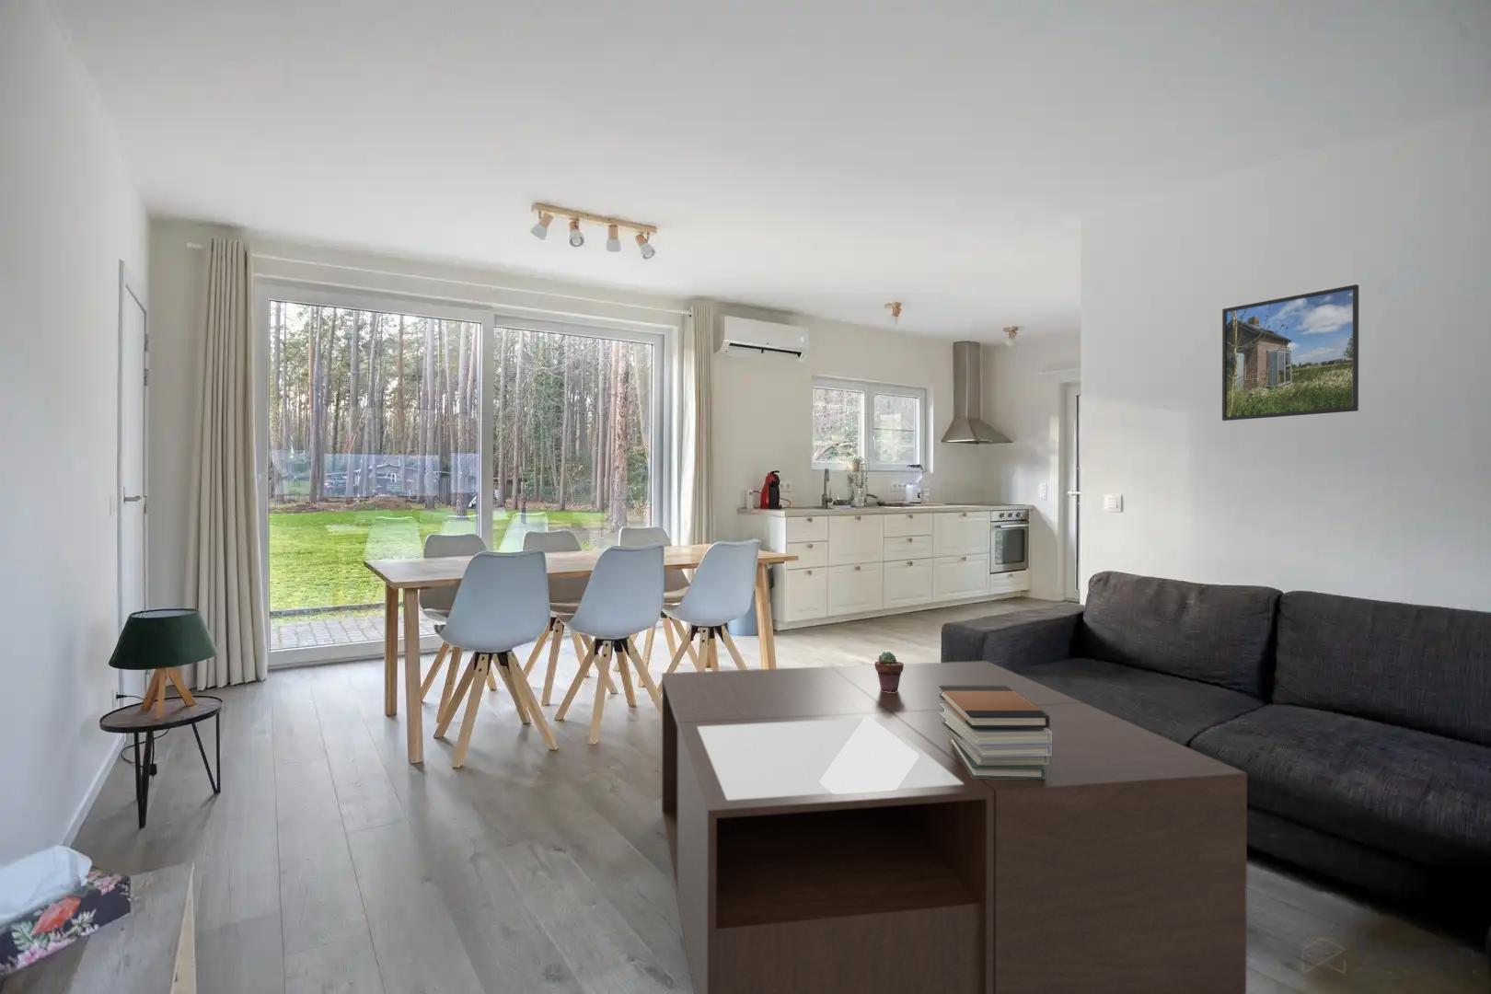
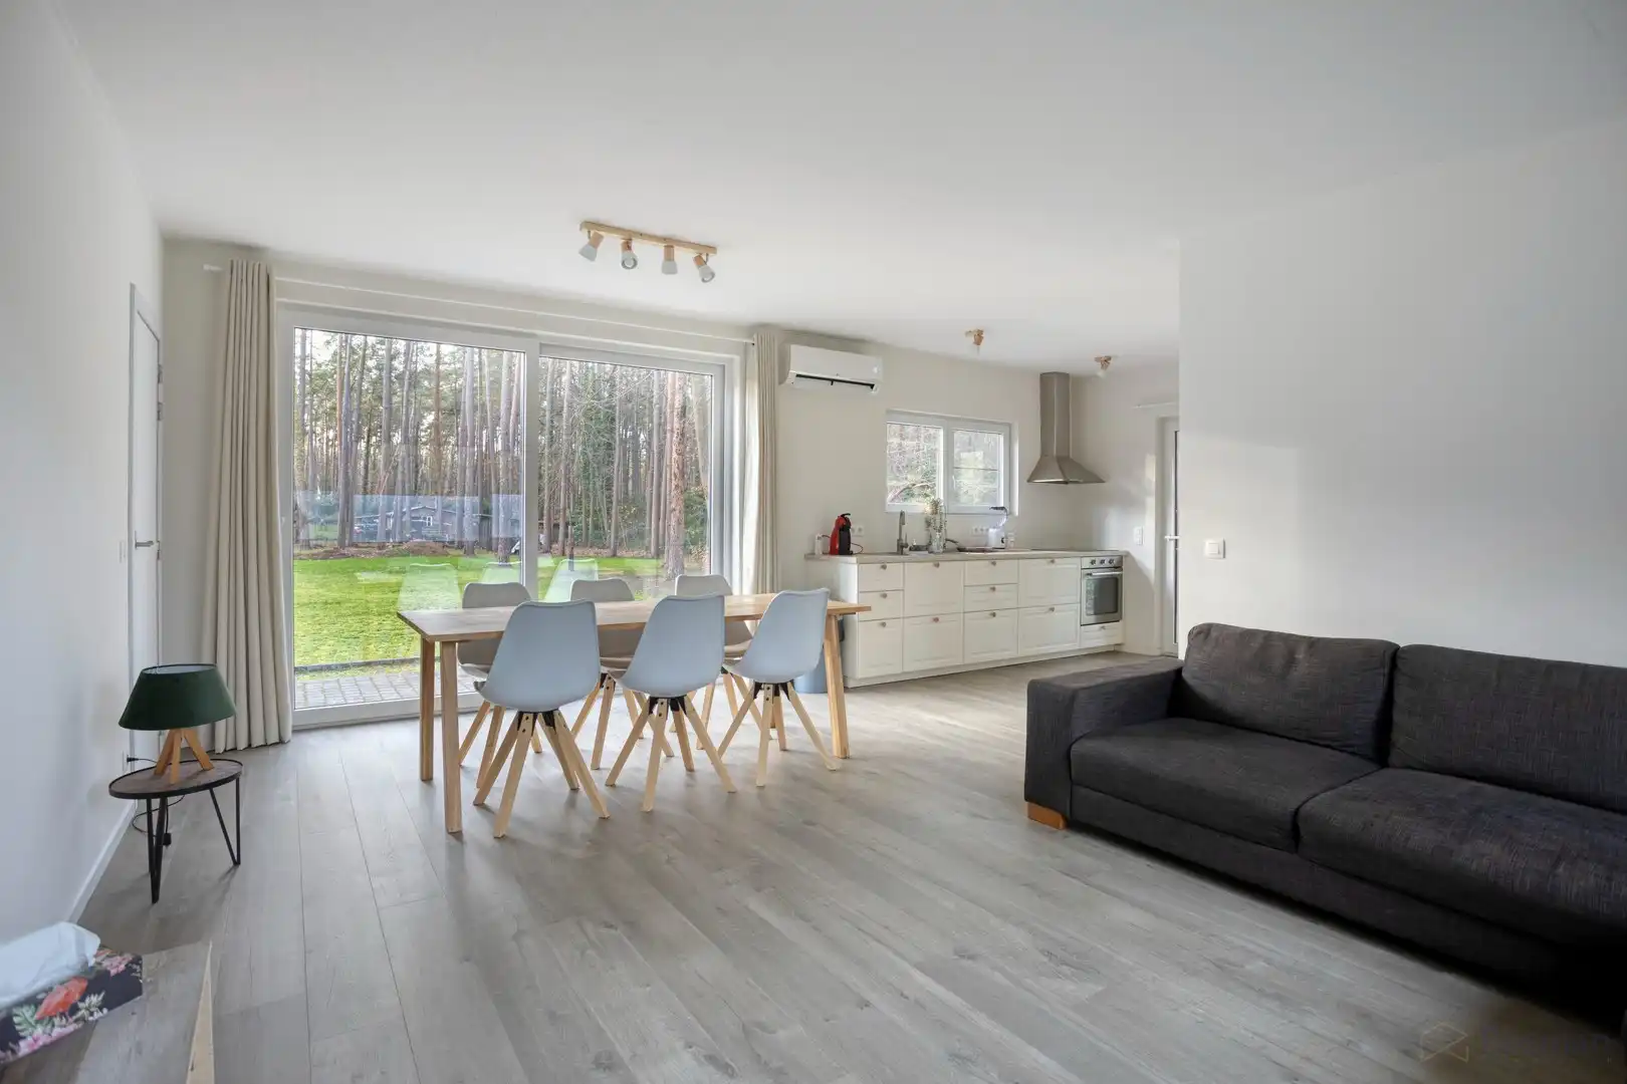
- coffee table [661,660,1248,994]
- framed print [1221,284,1359,422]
- potted succulent [873,651,904,692]
- book stack [939,686,1052,780]
